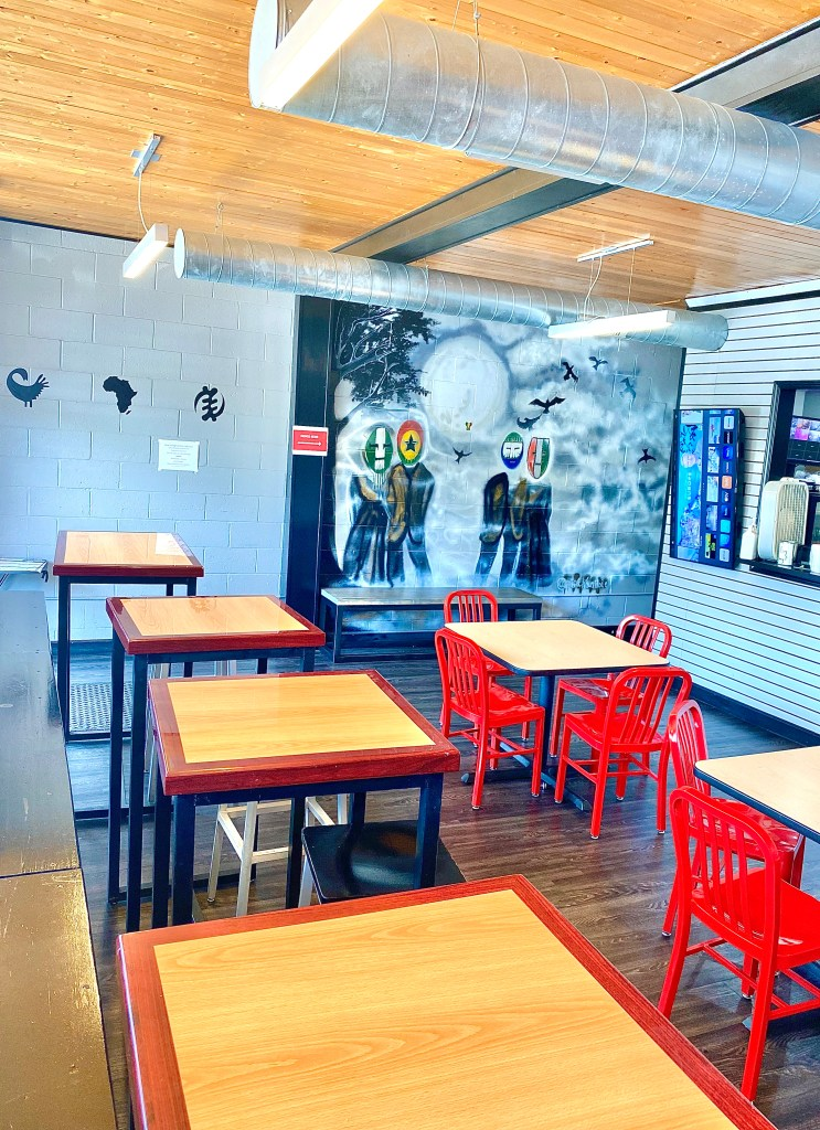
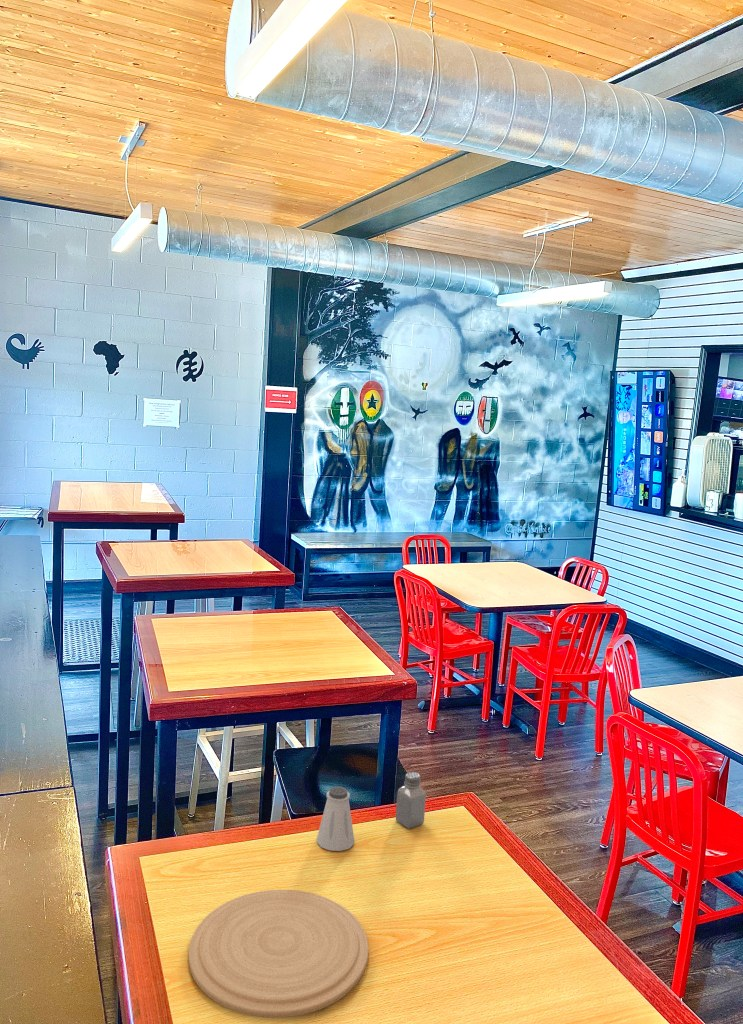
+ plate [187,889,370,1019]
+ saltshaker [316,785,355,852]
+ saltshaker [395,771,427,830]
